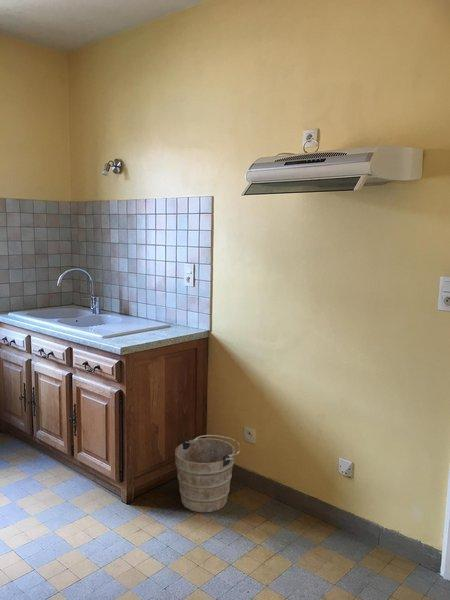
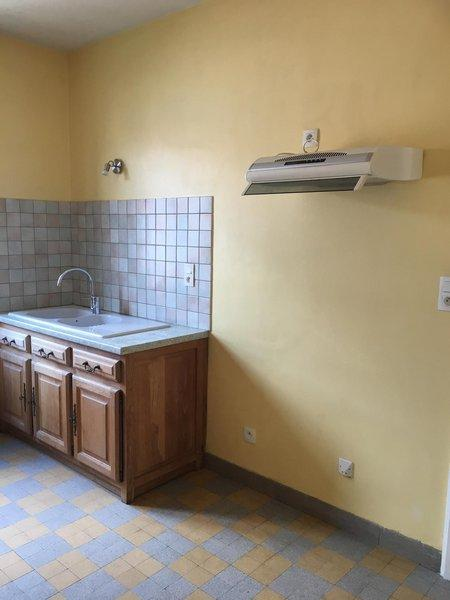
- bucket [174,434,241,513]
